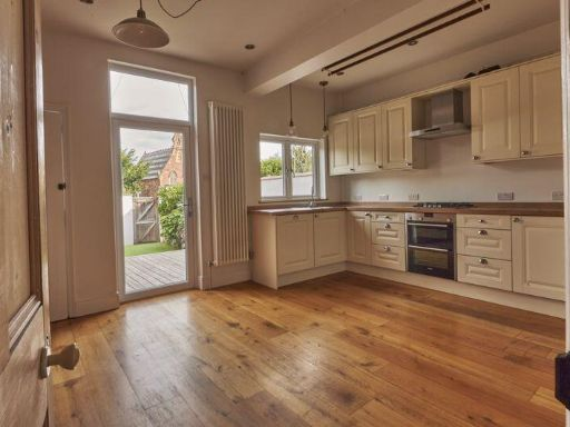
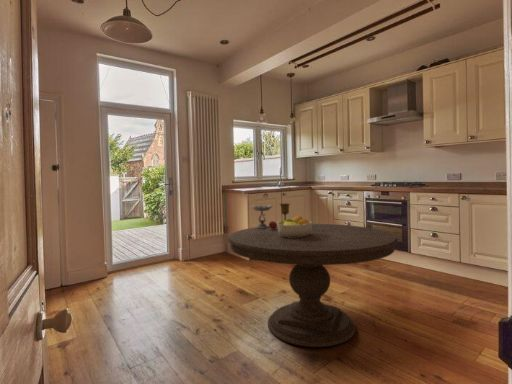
+ fruit bowl [276,214,313,238]
+ dining table [227,223,399,348]
+ goblet [250,202,291,229]
